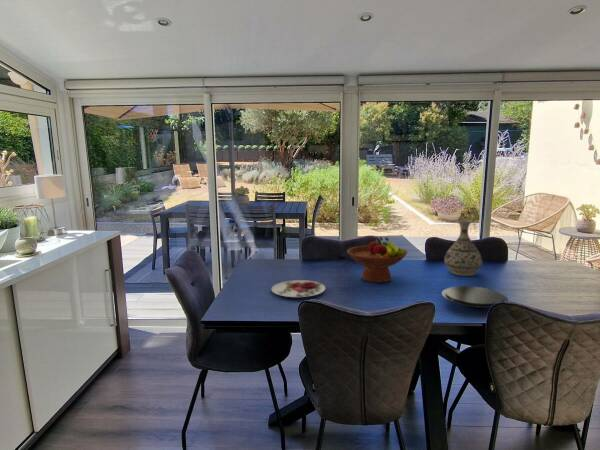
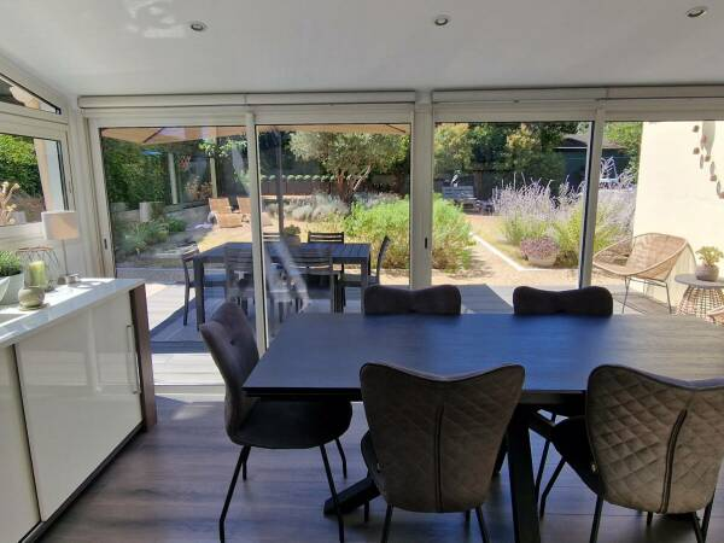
- plate [441,285,509,309]
- vase [443,218,483,277]
- fruit bowl [346,236,409,284]
- plate [270,279,326,298]
